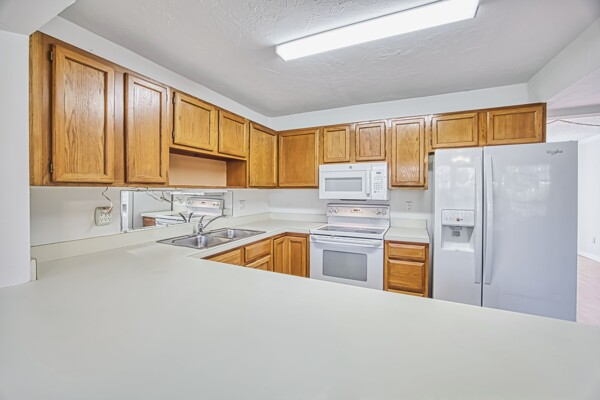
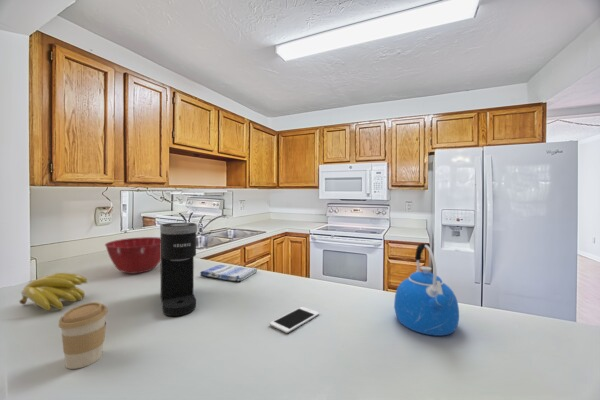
+ cell phone [269,306,320,334]
+ dish towel [199,264,258,282]
+ banana [18,272,88,311]
+ coffee cup [58,301,109,370]
+ kettle [393,243,460,337]
+ mixing bowl [104,236,161,275]
+ coffee maker [159,222,198,317]
